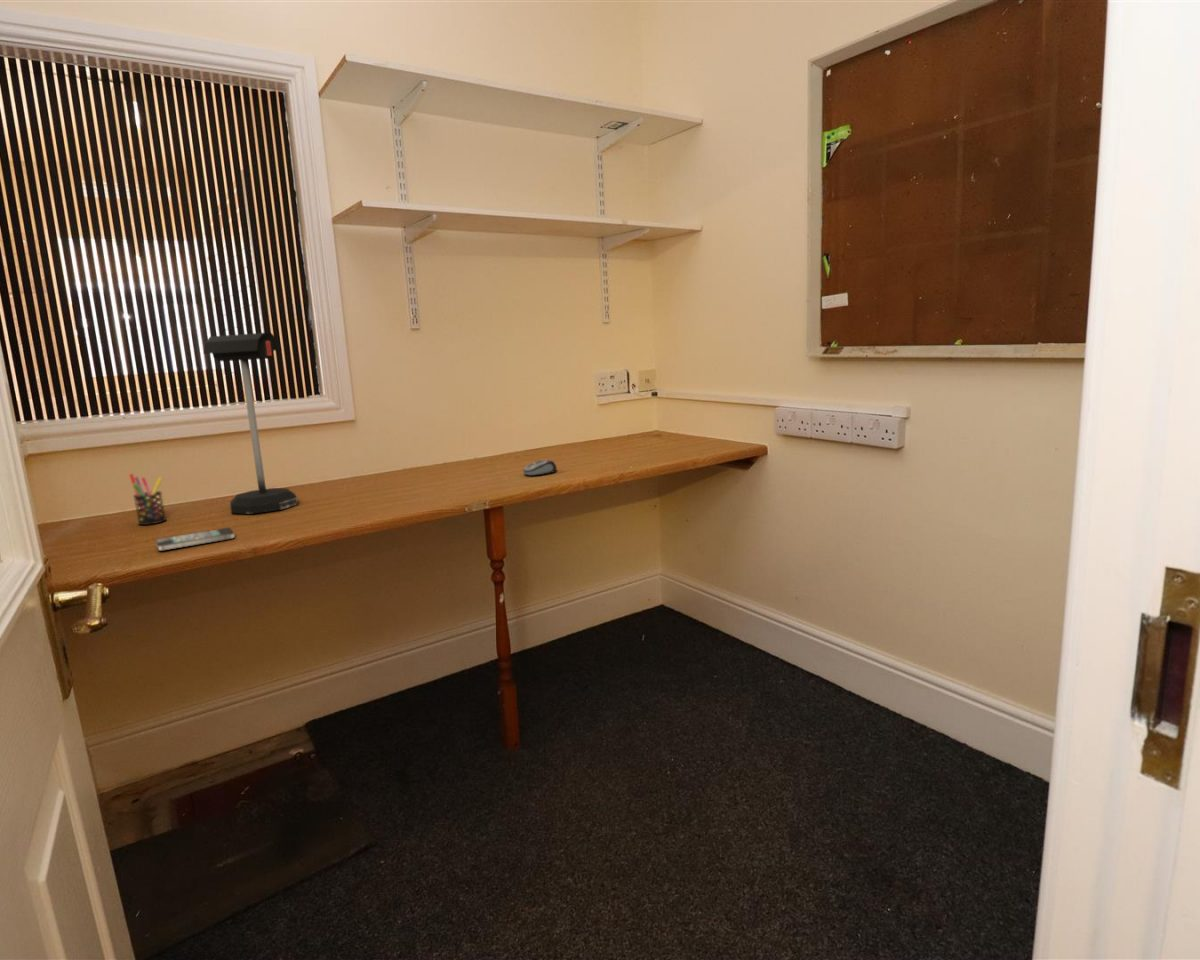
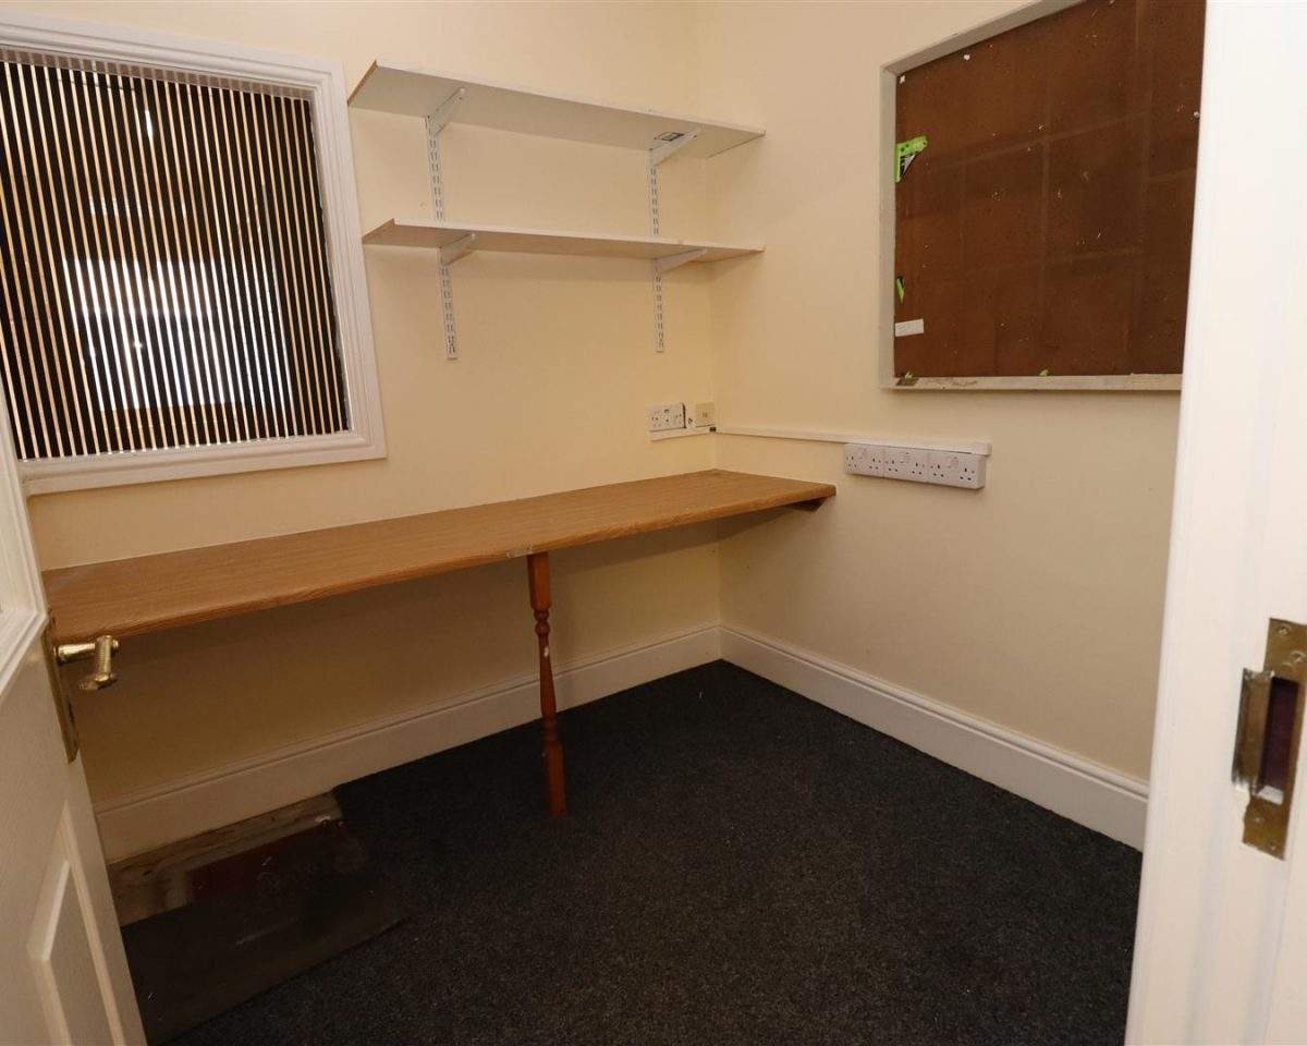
- pen holder [128,473,167,526]
- smartphone [155,527,236,552]
- mailbox [203,332,299,515]
- computer mouse [522,458,558,477]
